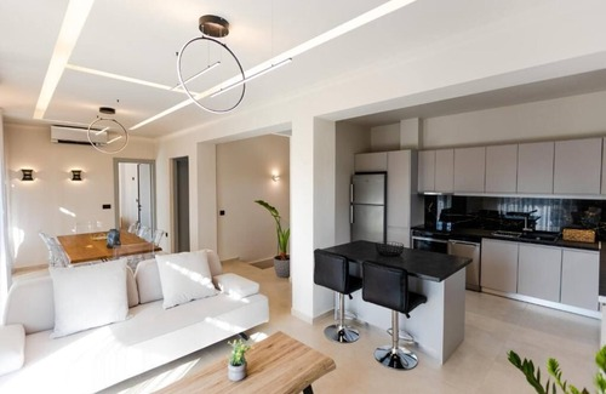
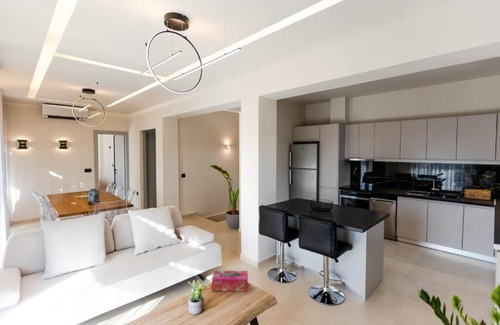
+ tissue box [211,270,249,292]
